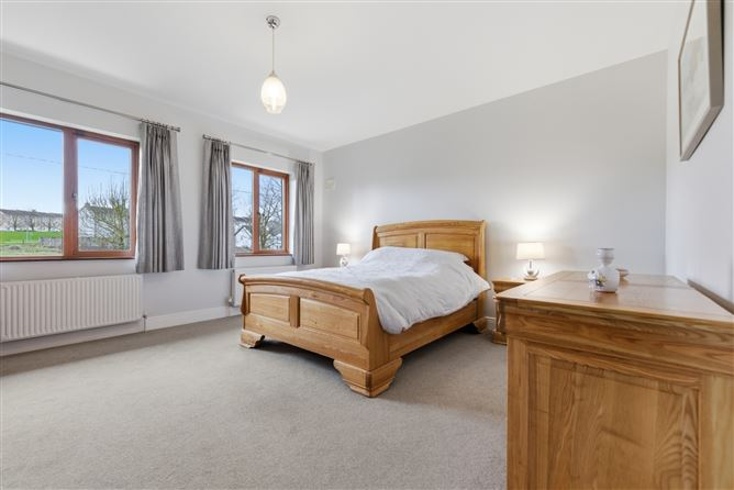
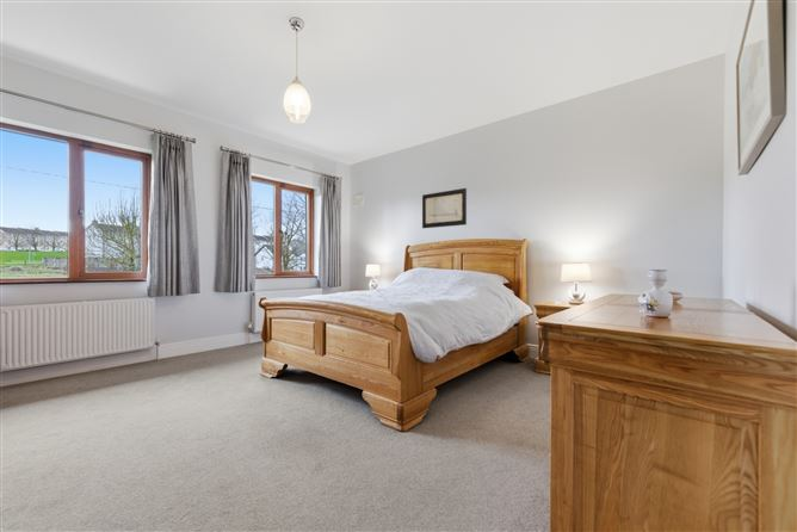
+ wall art [421,187,468,229]
